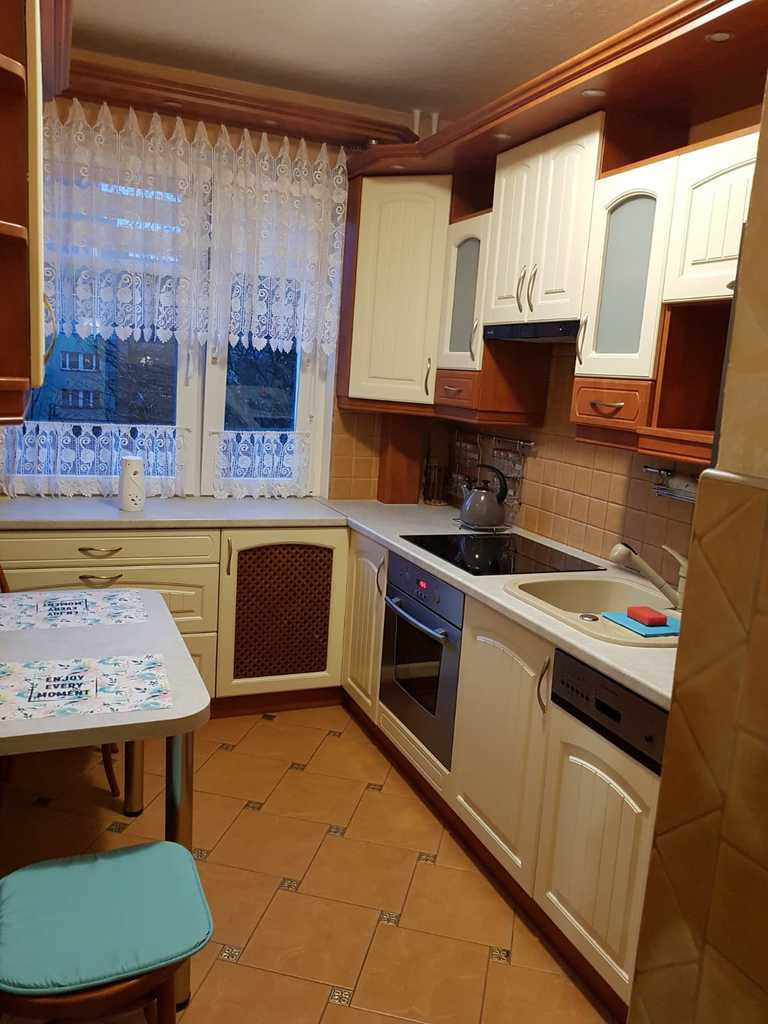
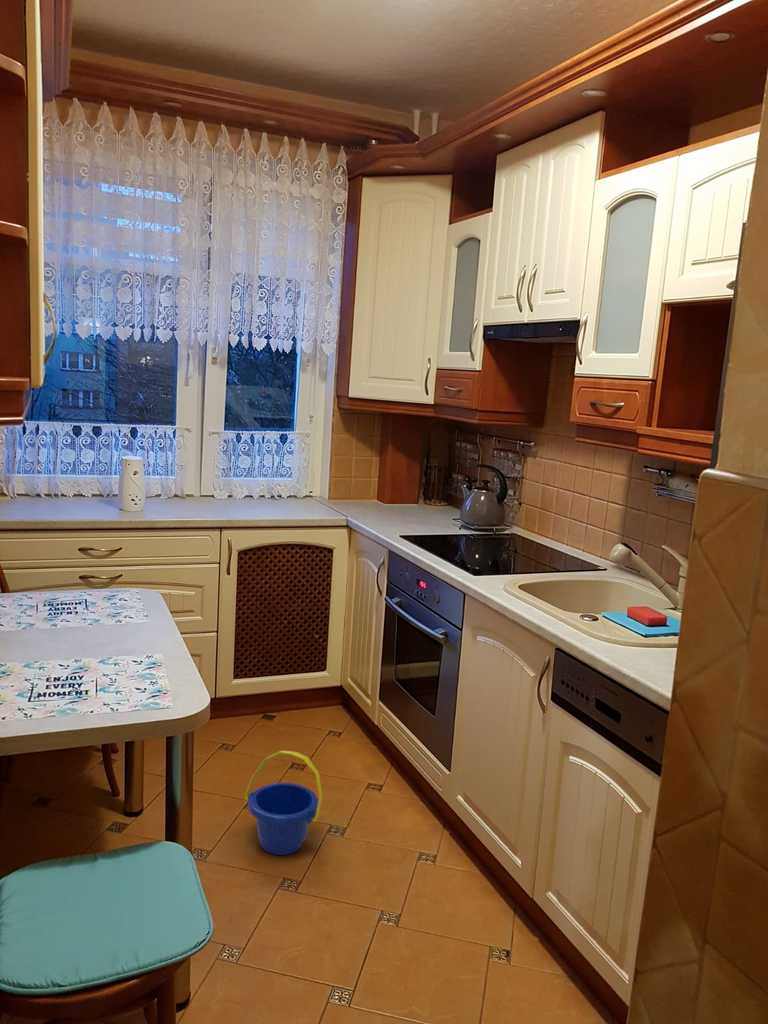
+ bucket [244,750,324,856]
